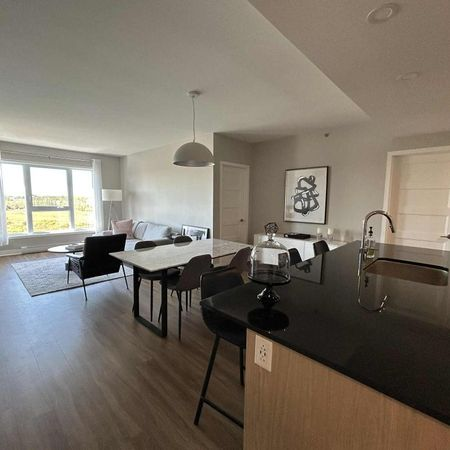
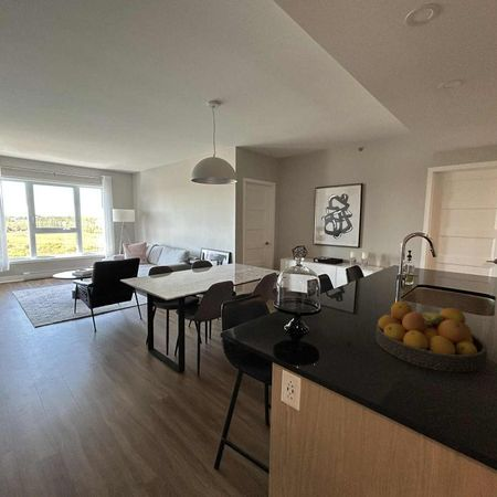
+ fruit bowl [374,300,488,373]
